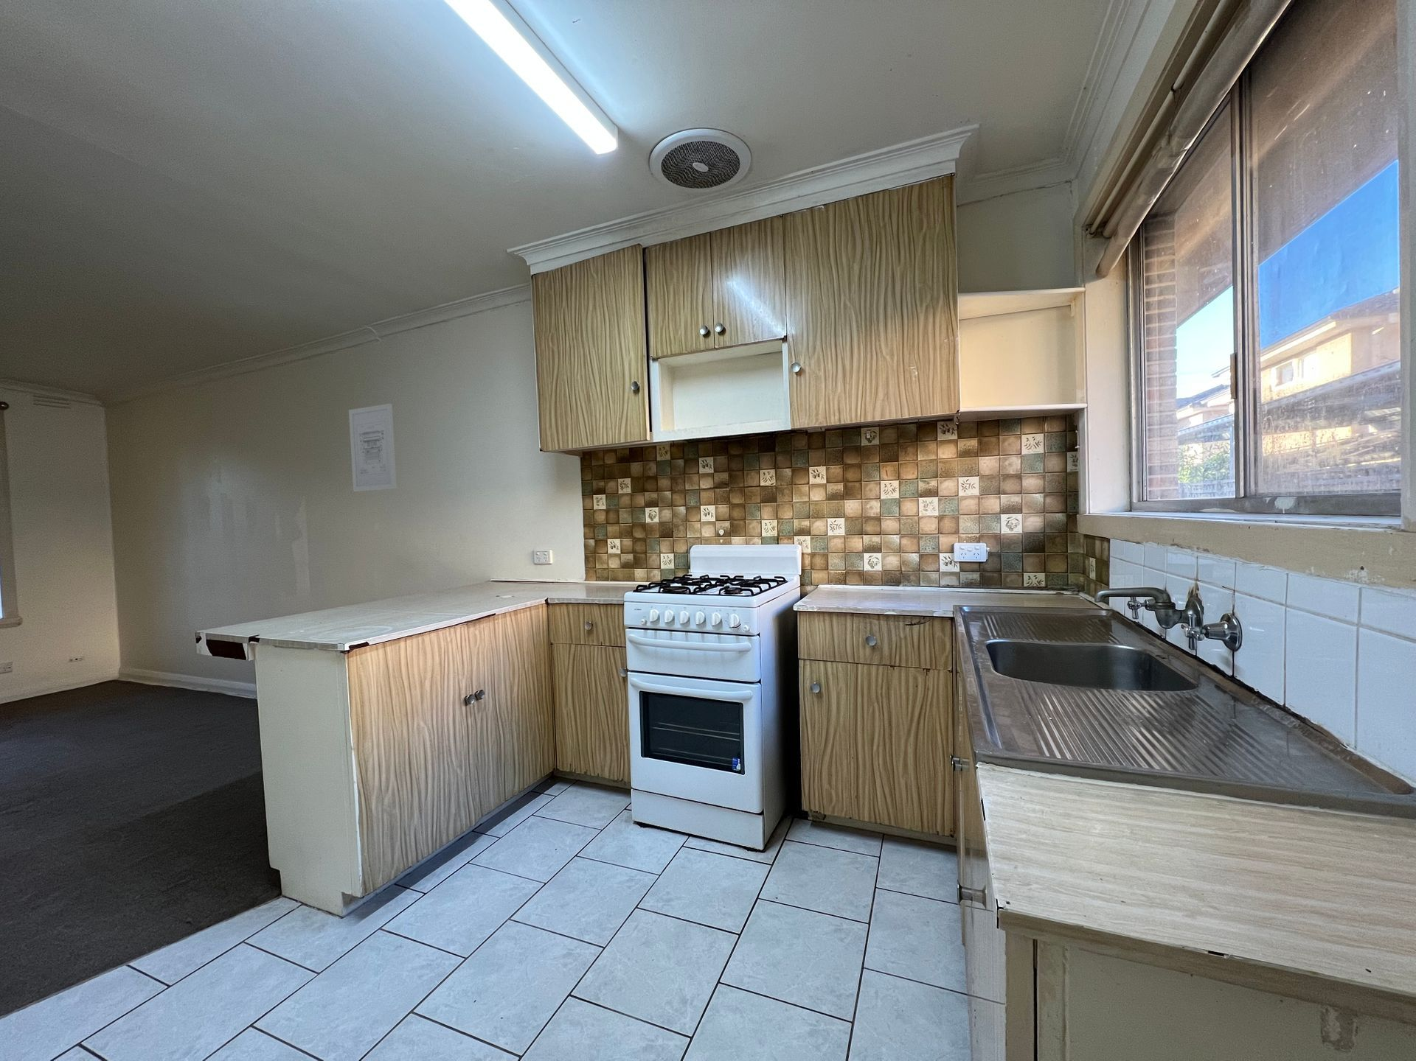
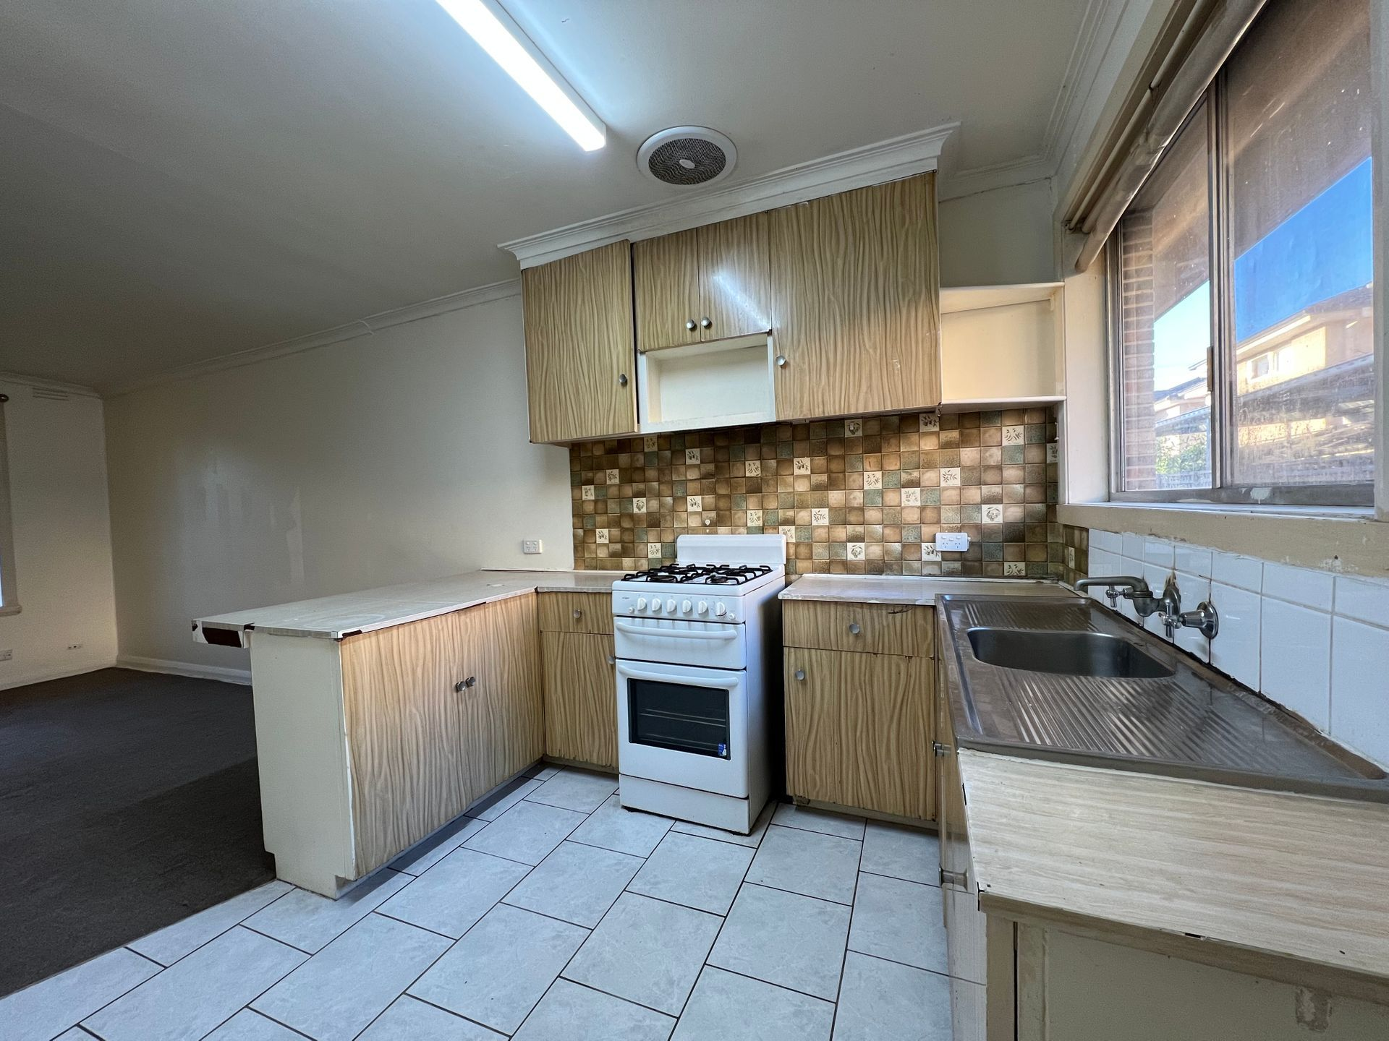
- wall art [348,403,398,493]
